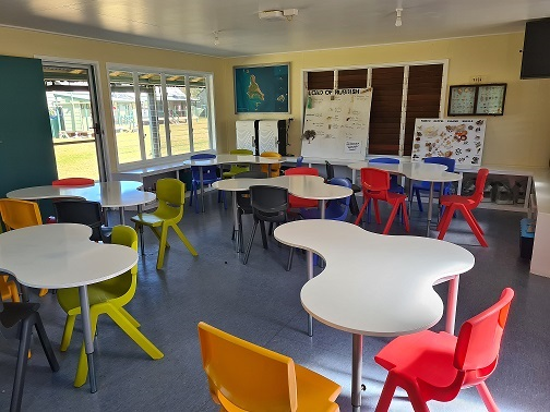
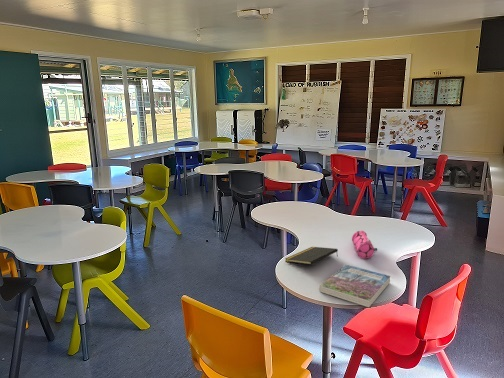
+ book [319,264,391,309]
+ pencil case [351,230,378,260]
+ notepad [284,246,339,265]
